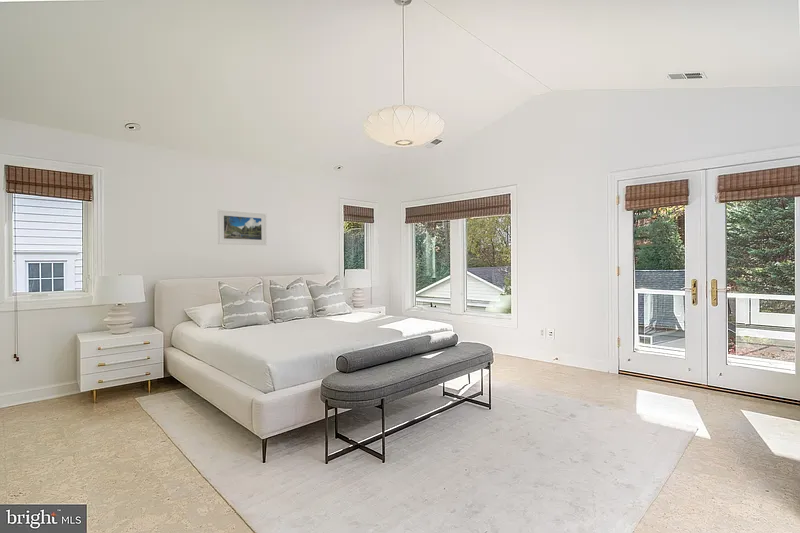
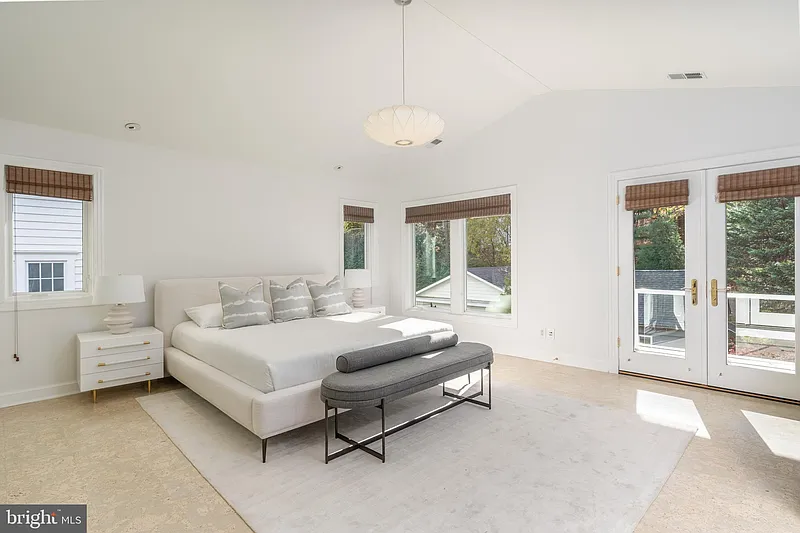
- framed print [217,208,268,246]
